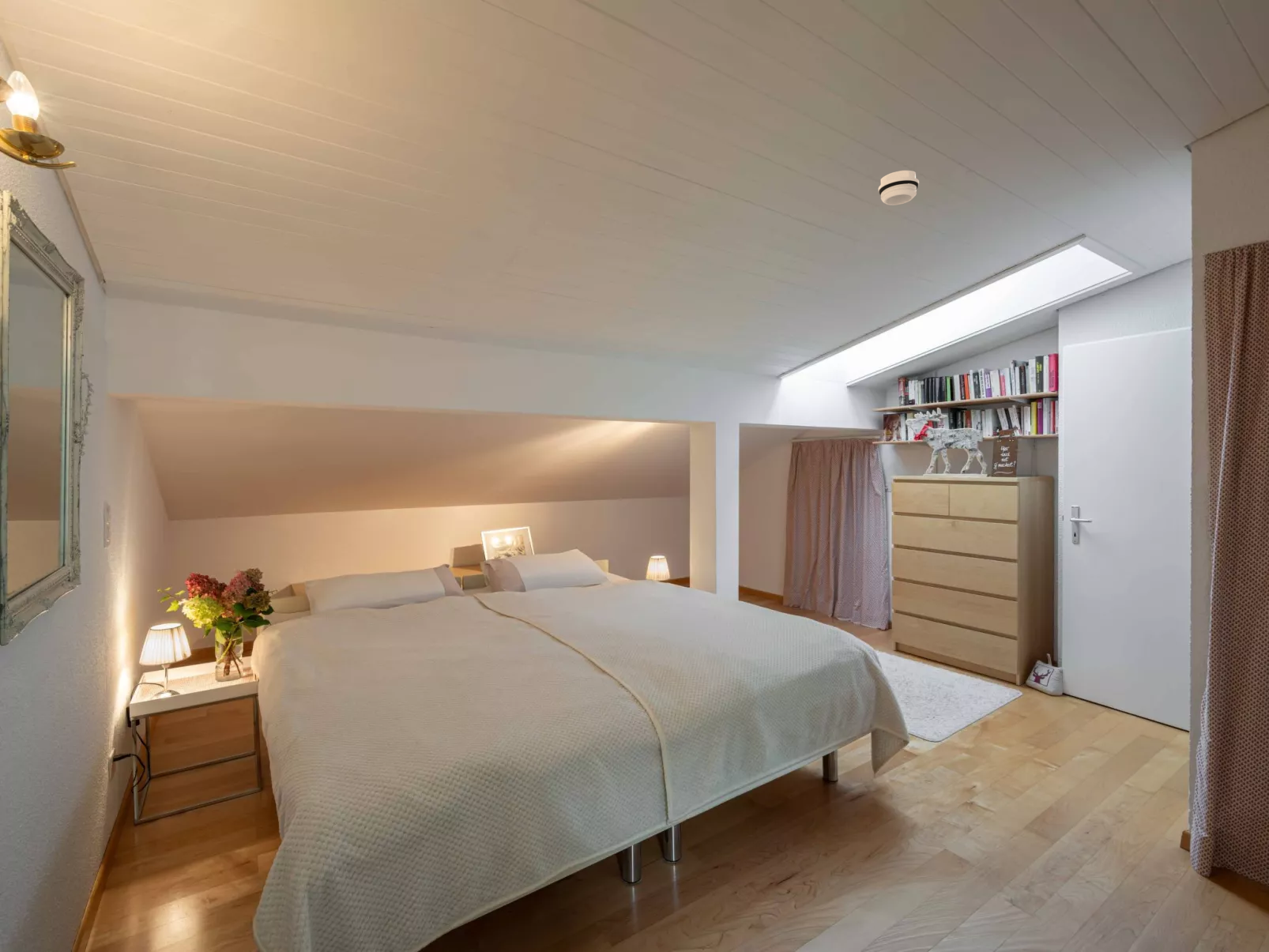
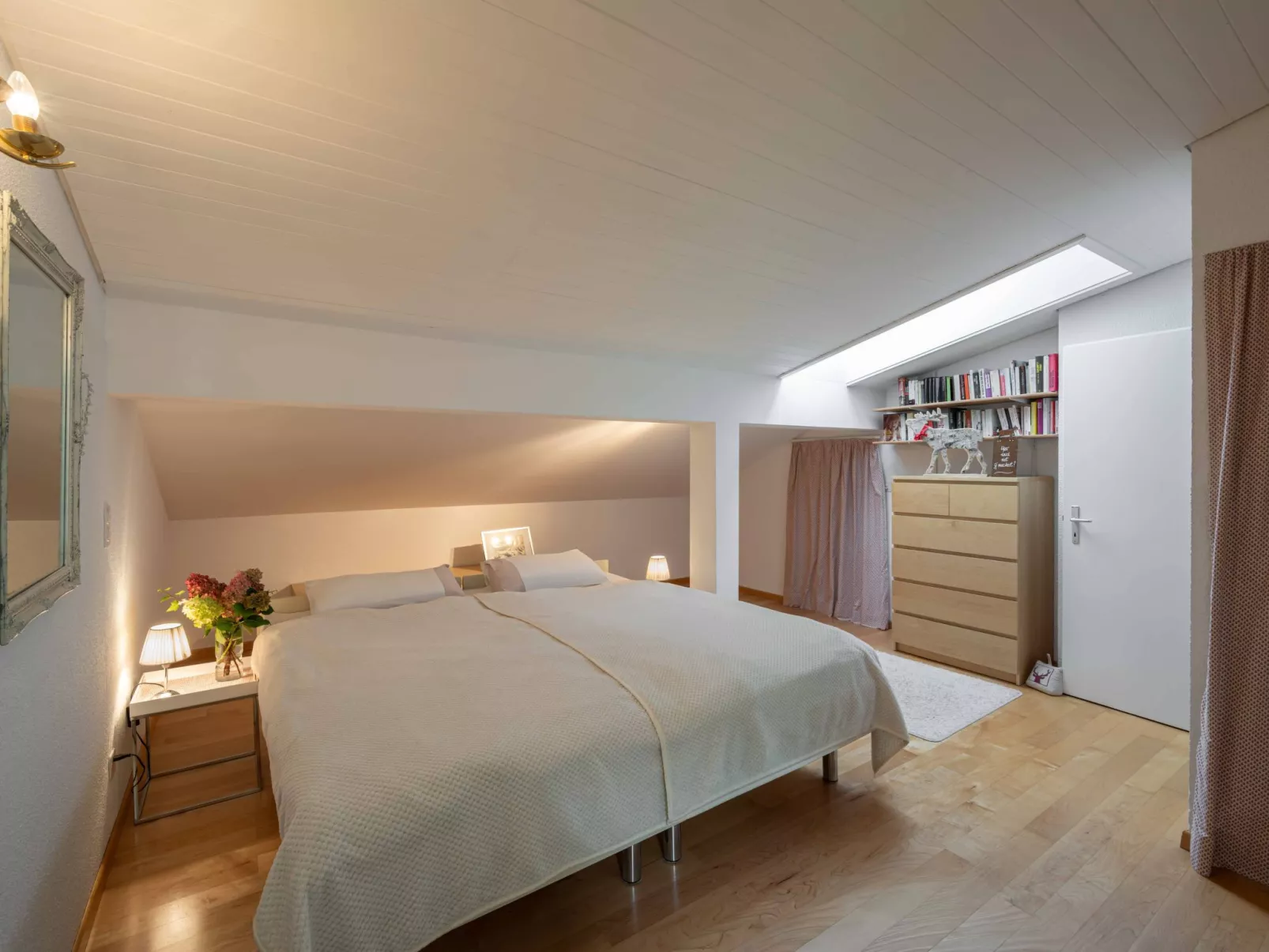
- smoke detector [878,170,920,206]
